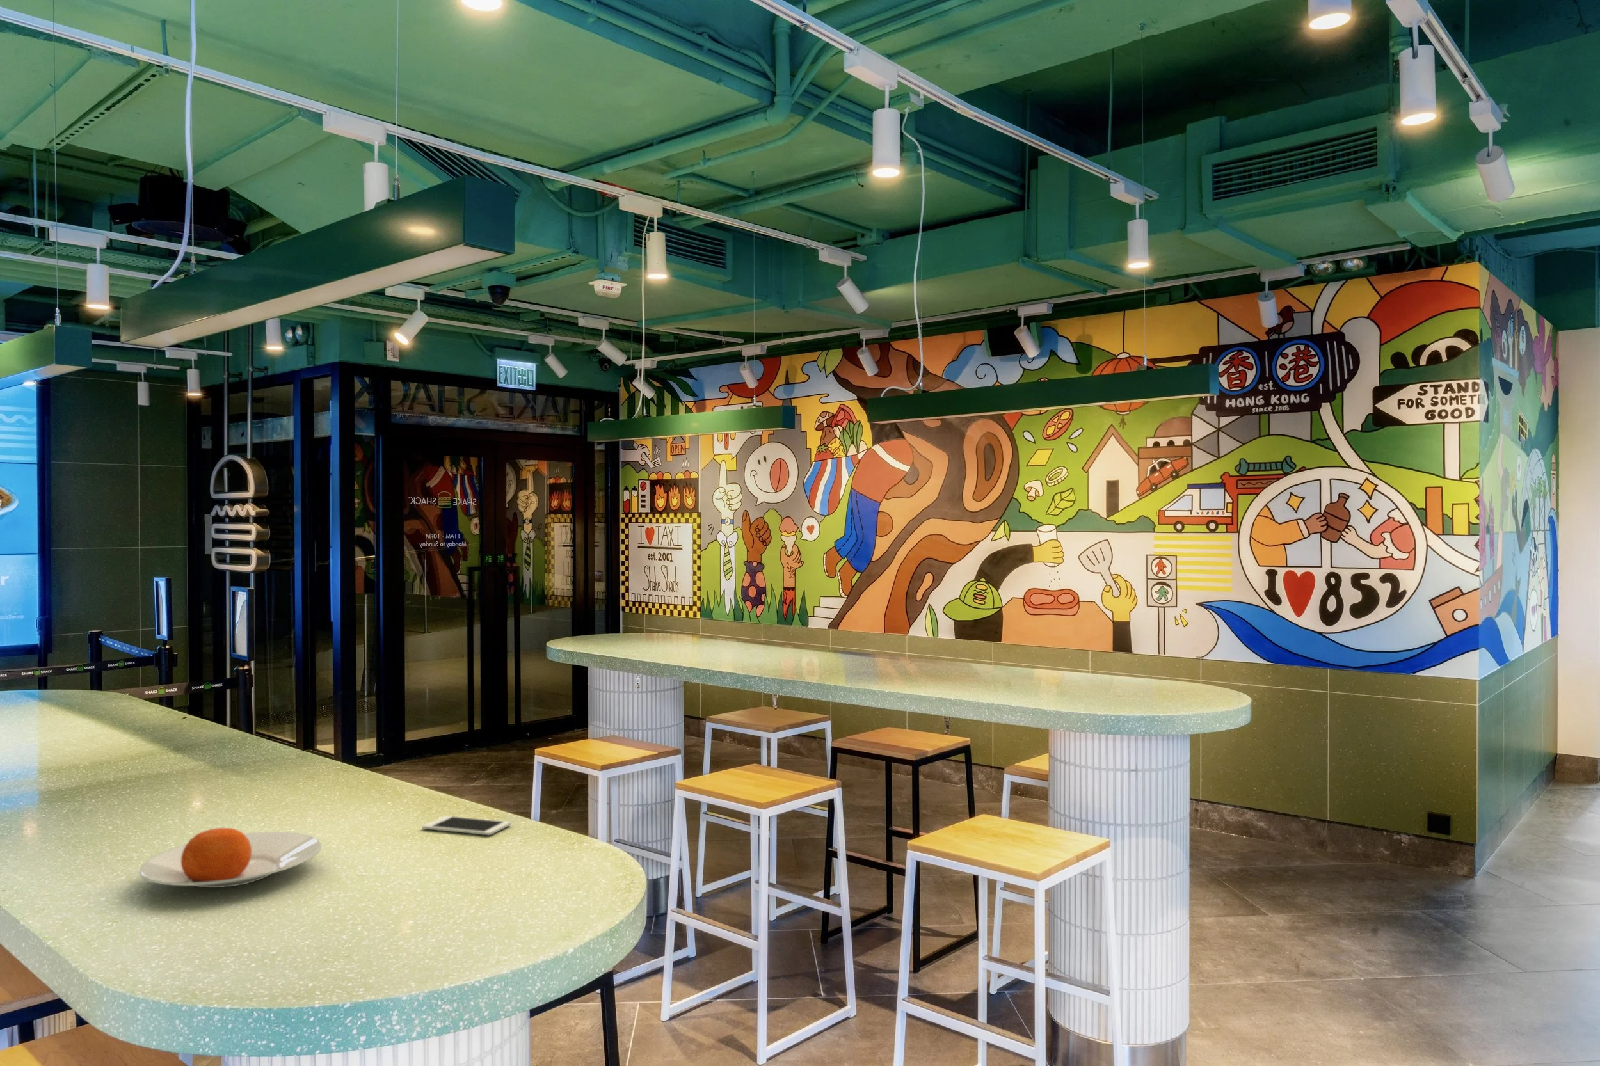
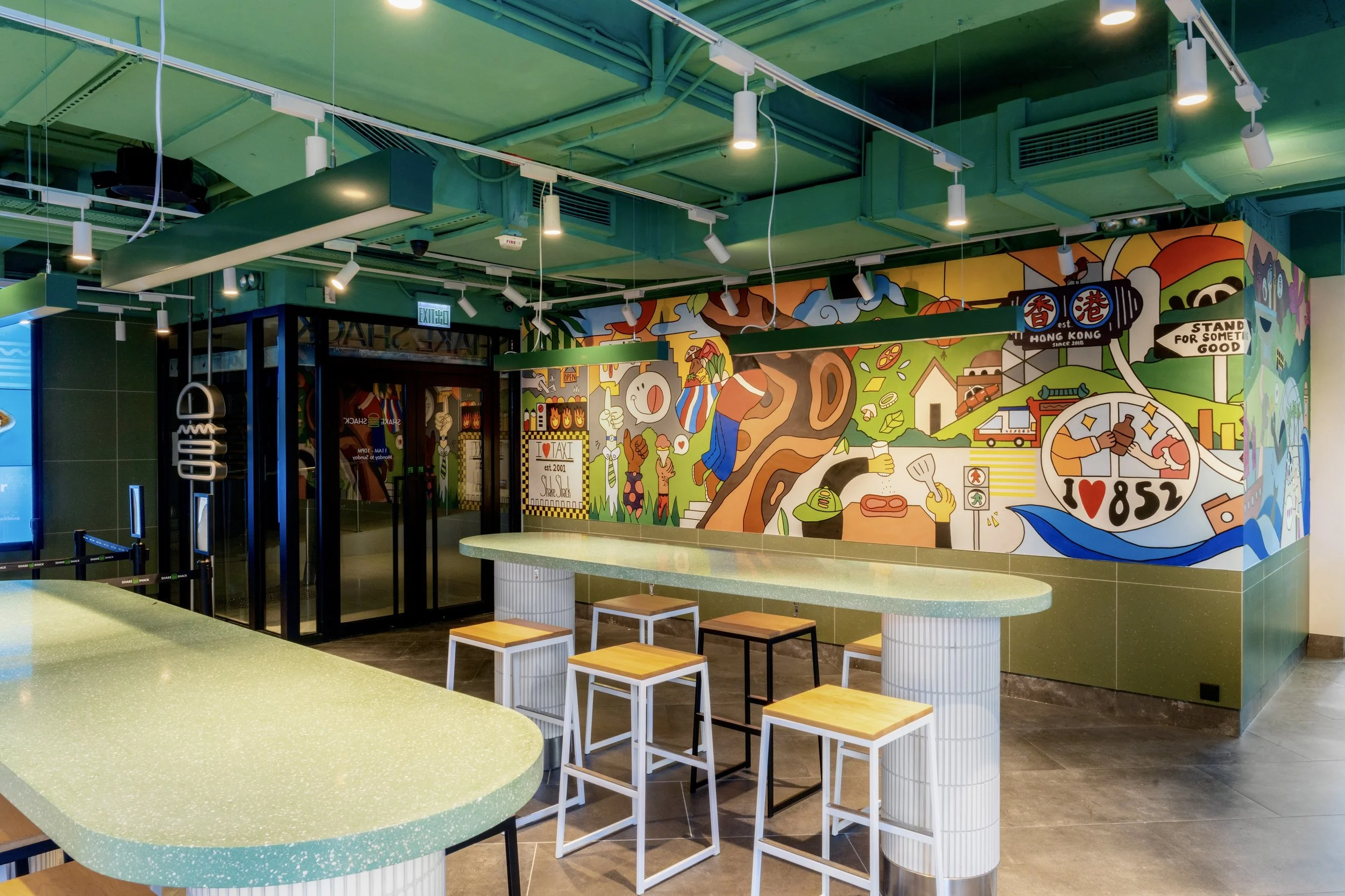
- cell phone [422,815,512,835]
- plate [139,827,322,888]
